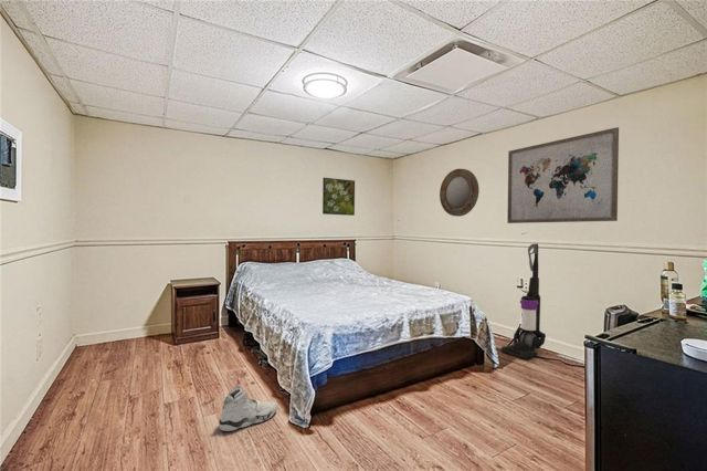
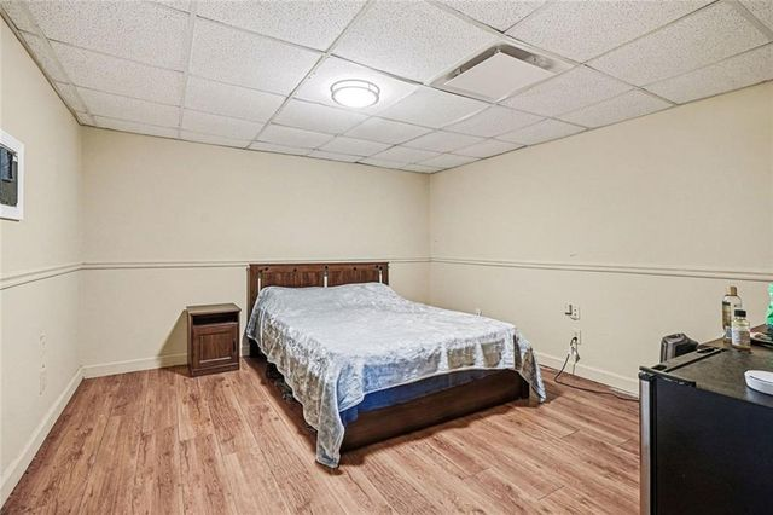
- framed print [321,177,356,217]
- home mirror [439,168,481,218]
- vacuum cleaner [499,242,547,360]
- sneaker [218,385,278,432]
- wall art [506,126,620,224]
